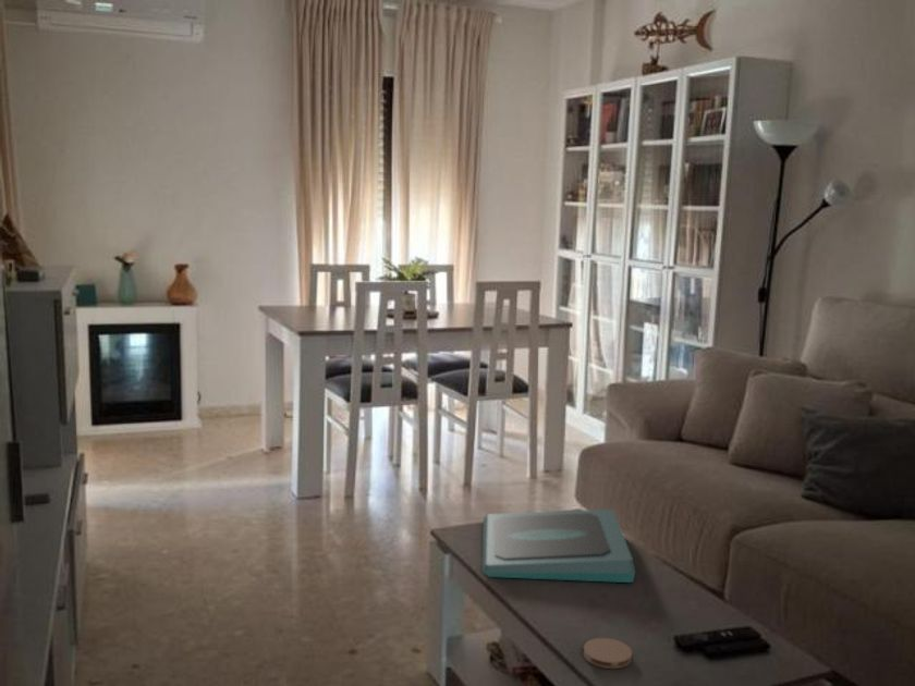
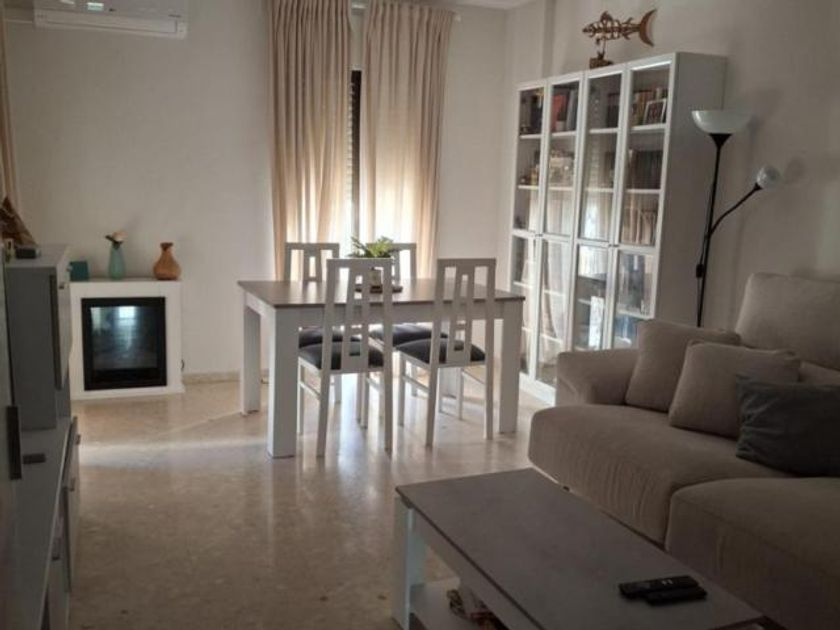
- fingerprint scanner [481,509,636,584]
- coaster [582,637,633,670]
